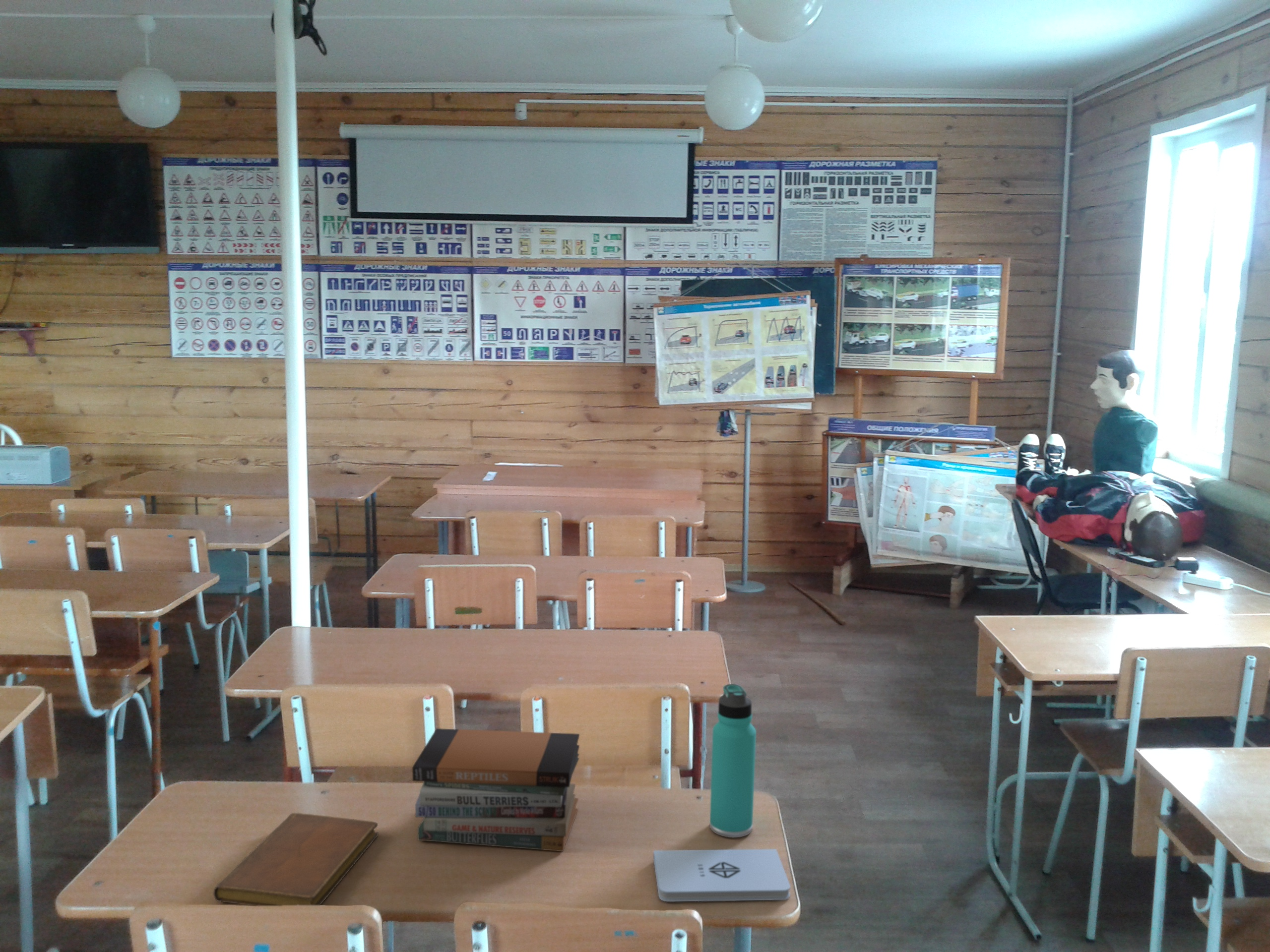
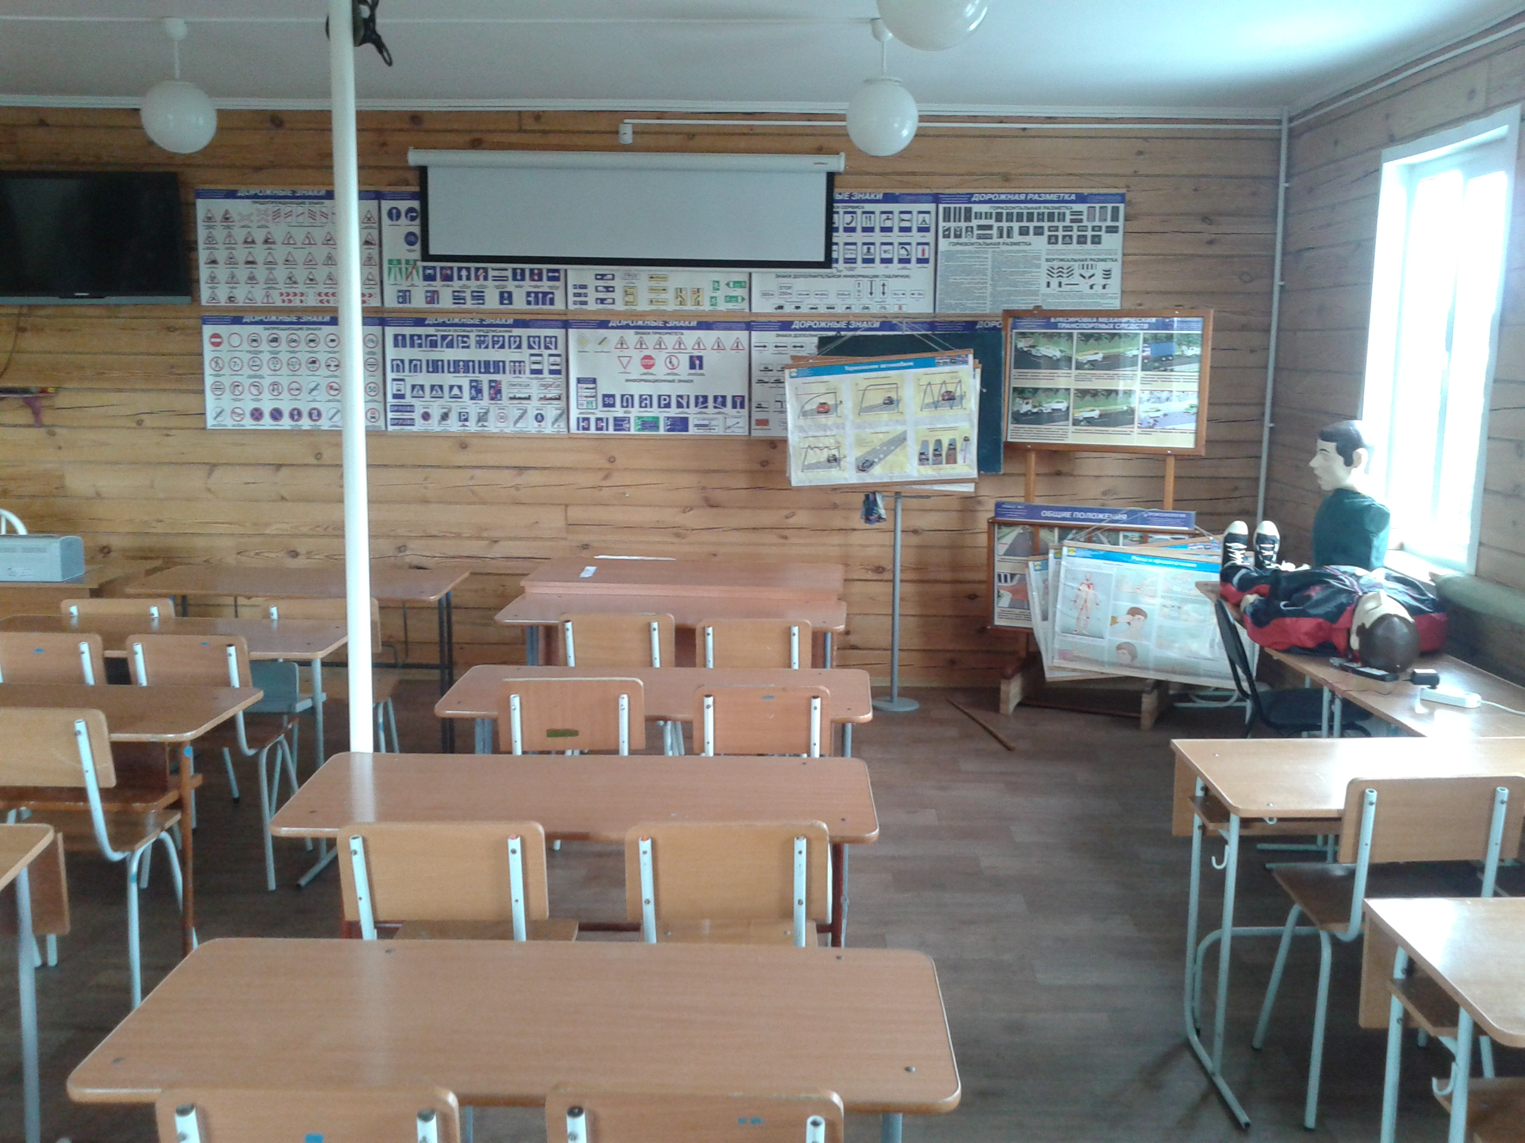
- notepad [653,848,791,902]
- book stack [412,728,580,852]
- notebook [213,813,379,906]
- thermos bottle [709,683,757,838]
